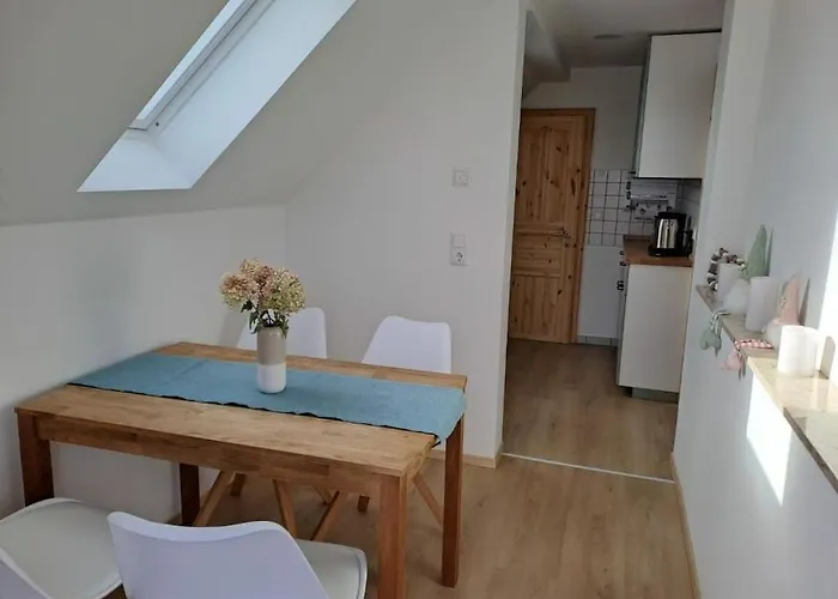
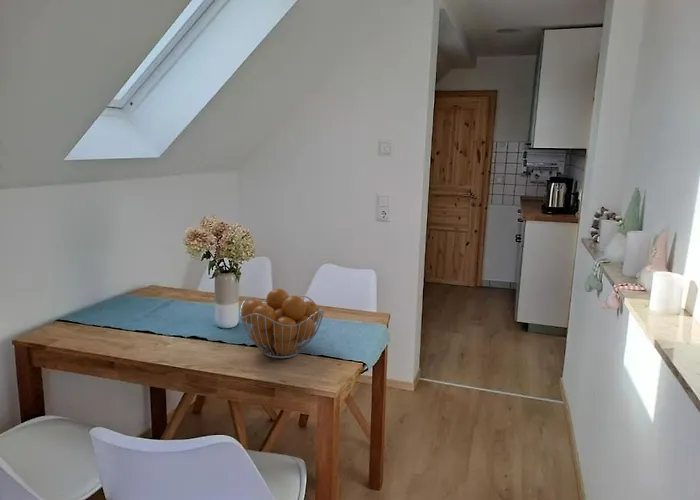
+ fruit basket [239,288,325,359]
